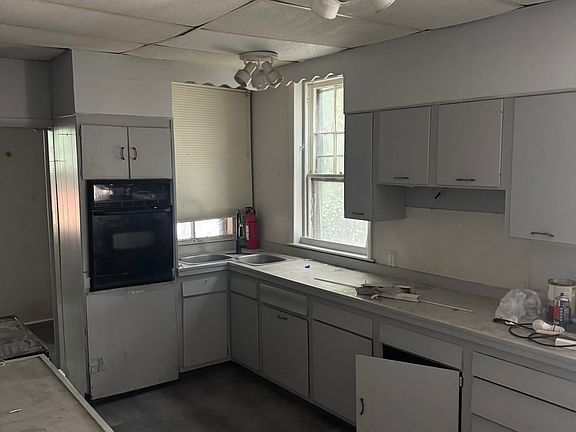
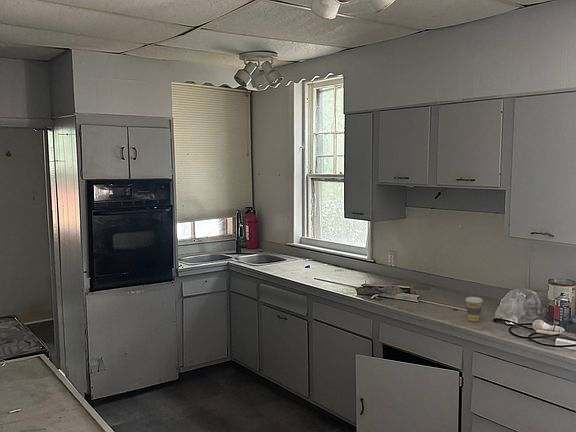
+ coffee cup [464,296,484,322]
